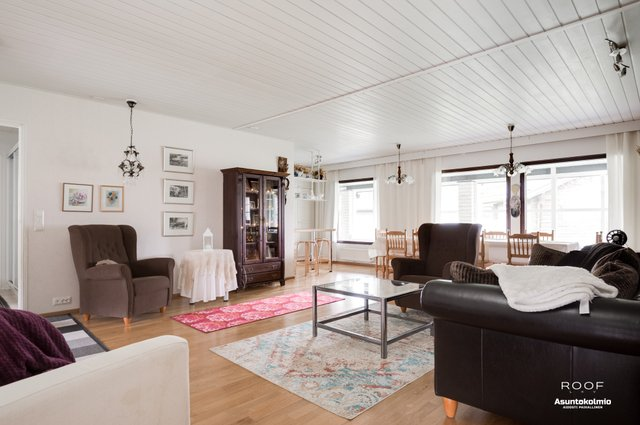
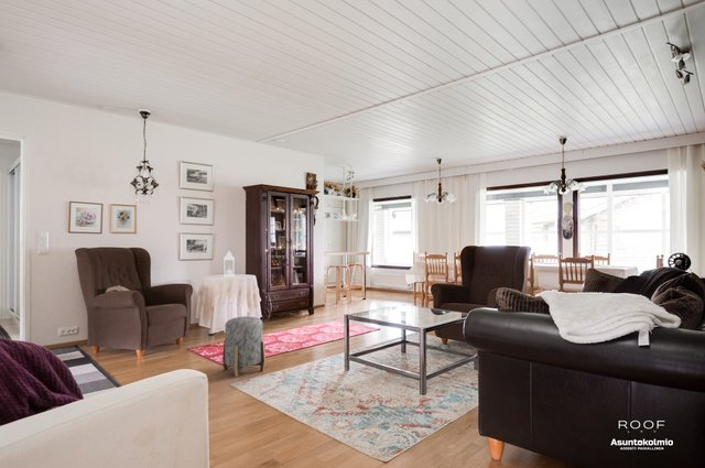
+ stool [221,315,267,378]
